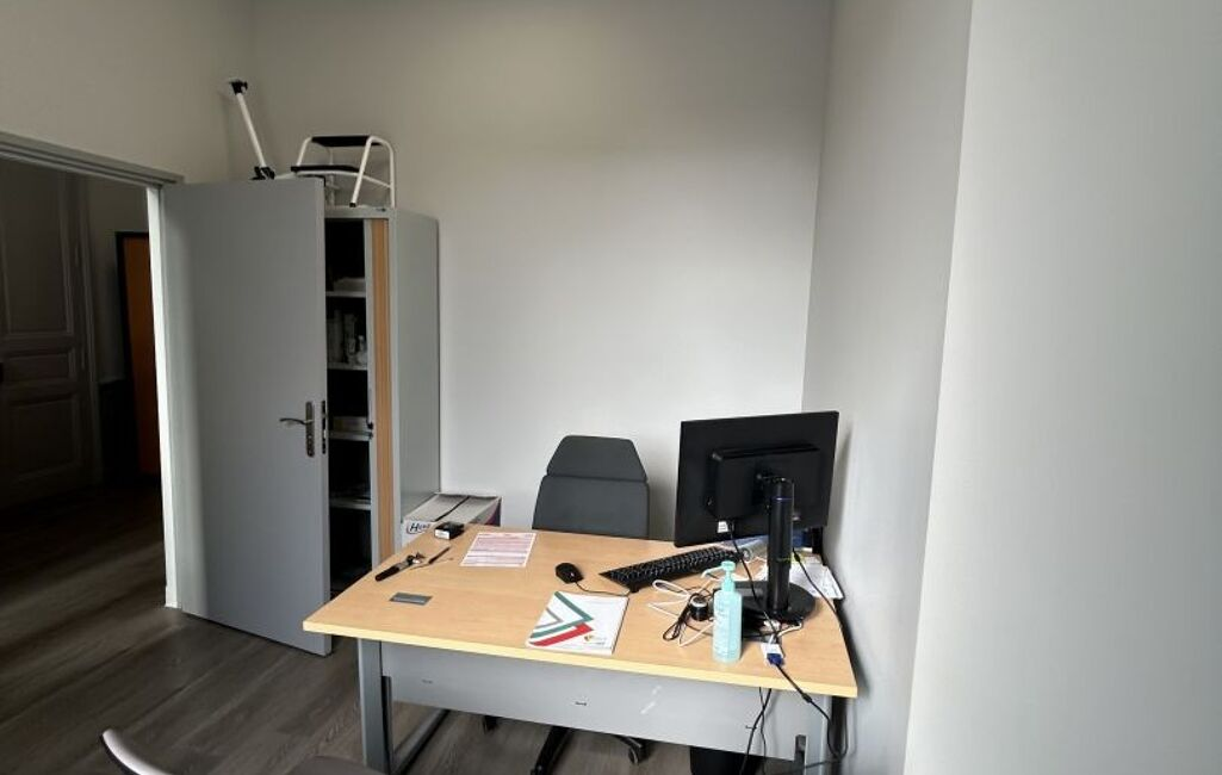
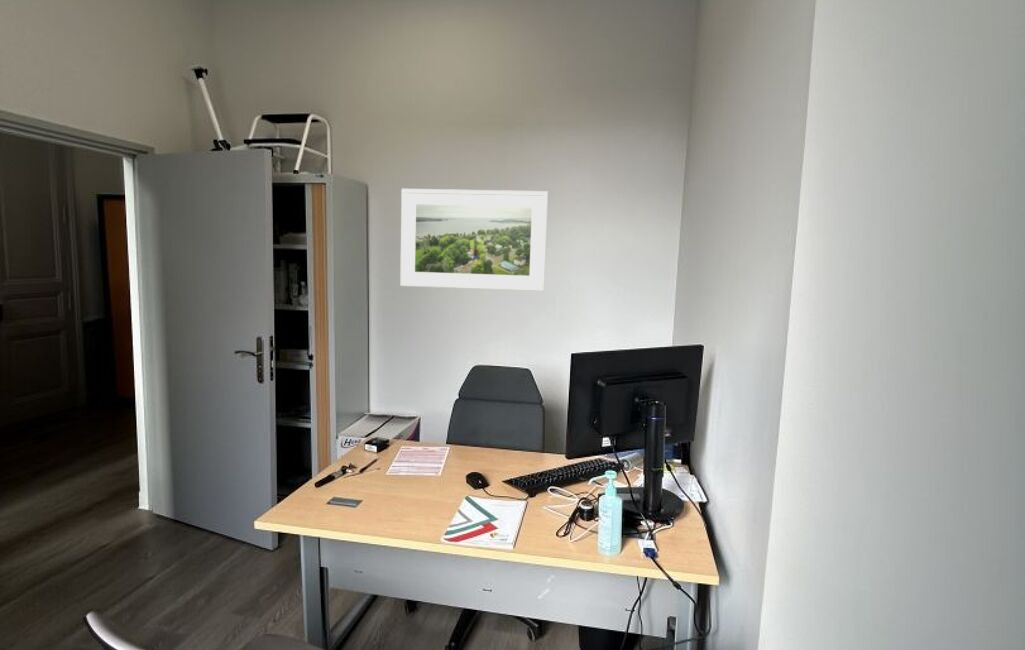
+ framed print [399,188,549,292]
